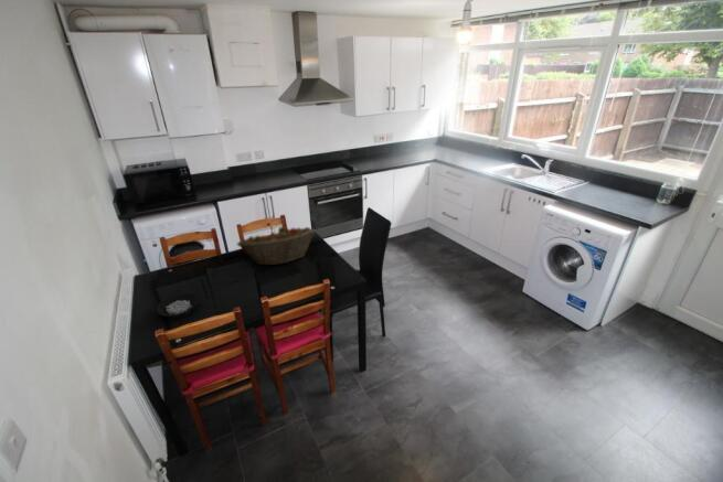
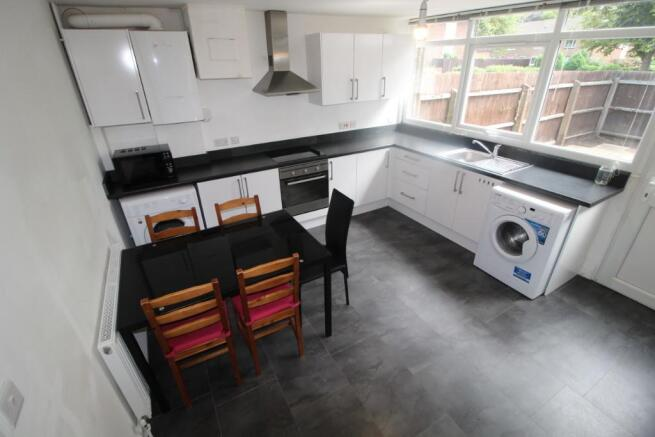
- fruit basket [236,226,317,266]
- cereal bowl [156,292,200,319]
